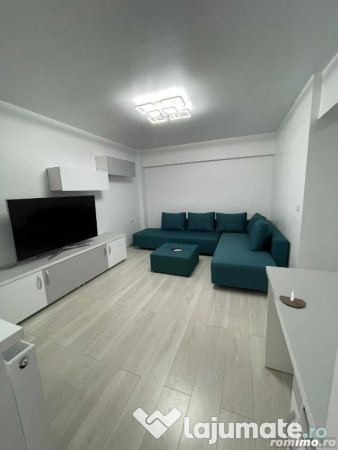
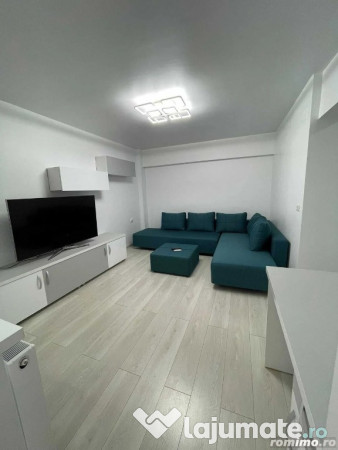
- candle [279,290,307,308]
